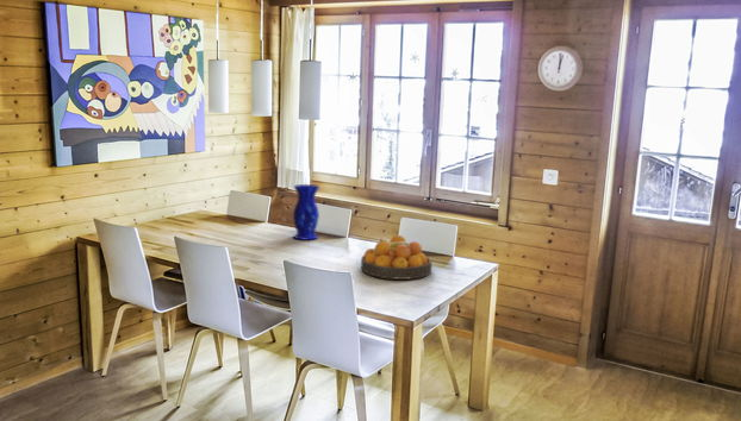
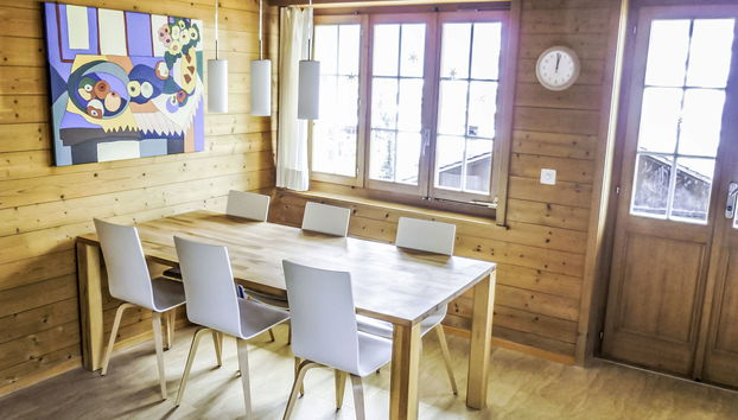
- fruit bowl [360,234,432,281]
- vase [292,183,320,241]
